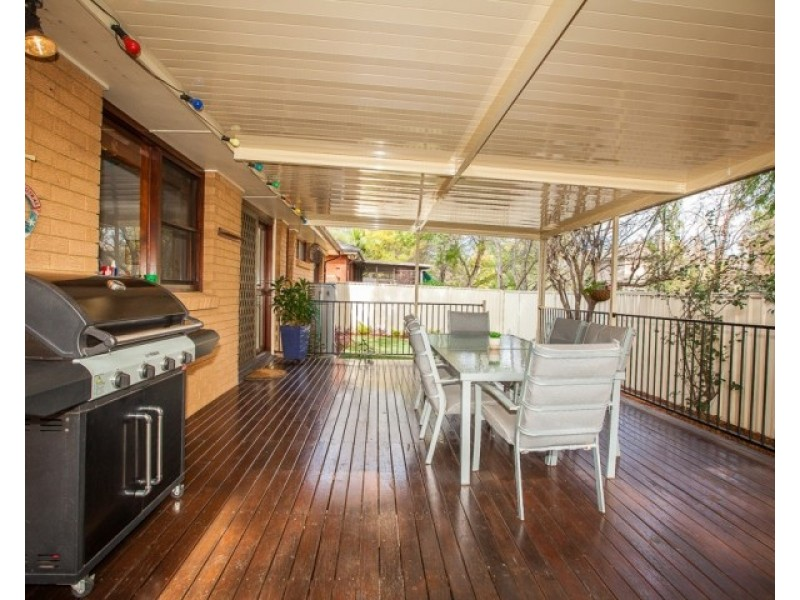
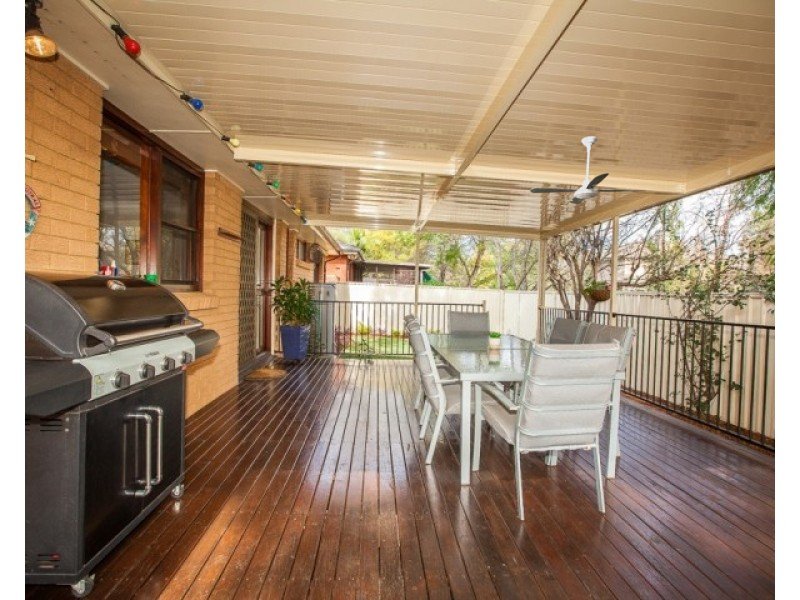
+ ceiling fan [529,135,647,205]
